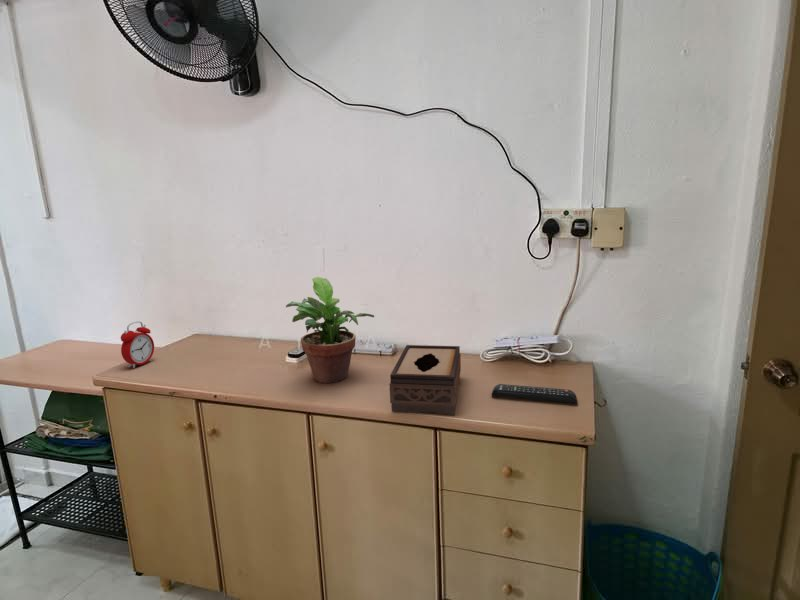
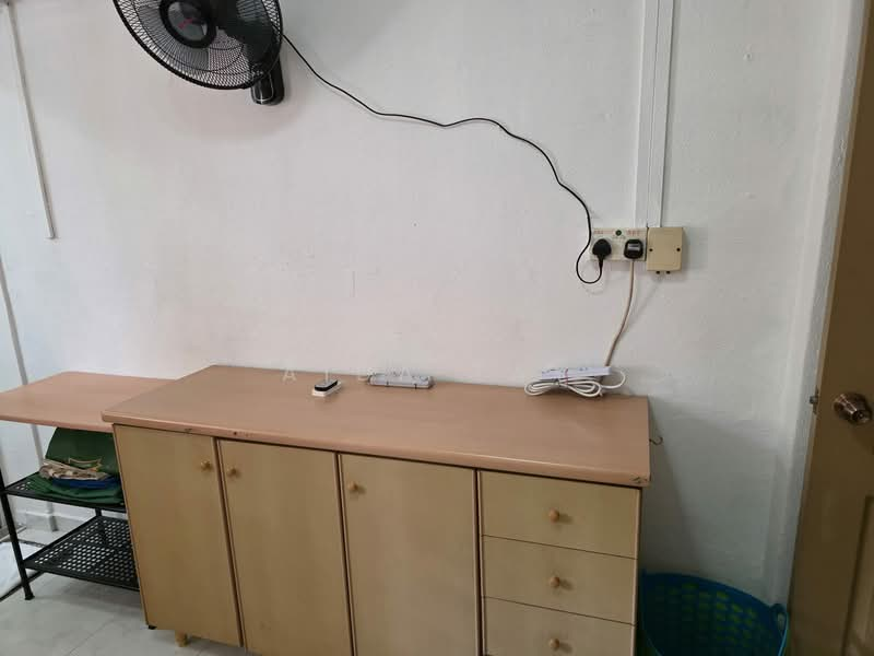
- alarm clock [120,320,155,369]
- potted plant [285,276,375,384]
- remote control [491,383,578,404]
- tissue box [389,344,462,416]
